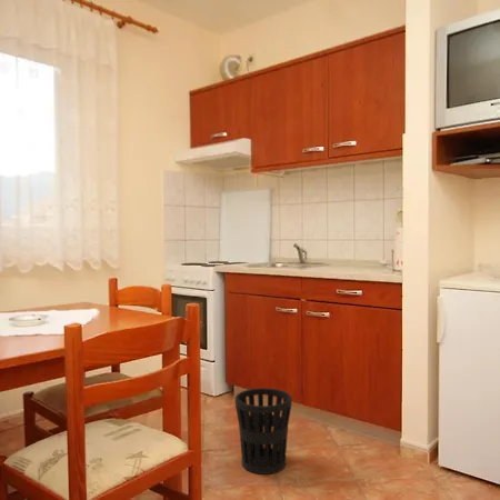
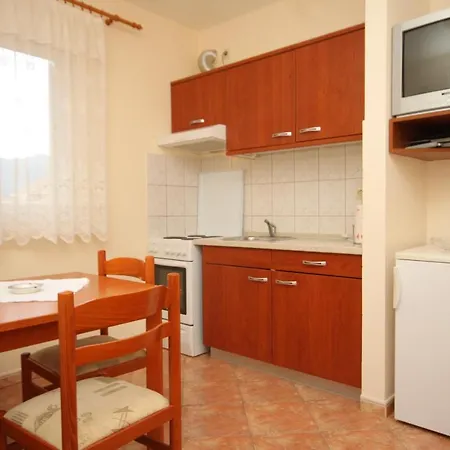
- wastebasket [234,387,293,476]
